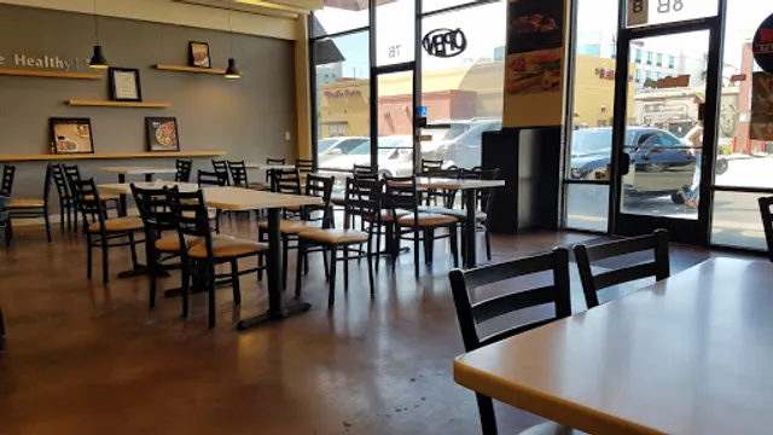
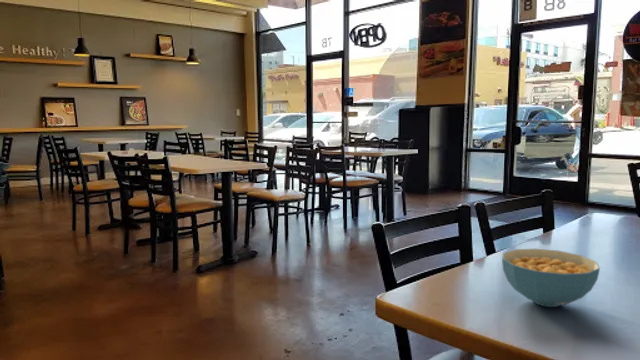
+ cereal bowl [501,248,601,308]
